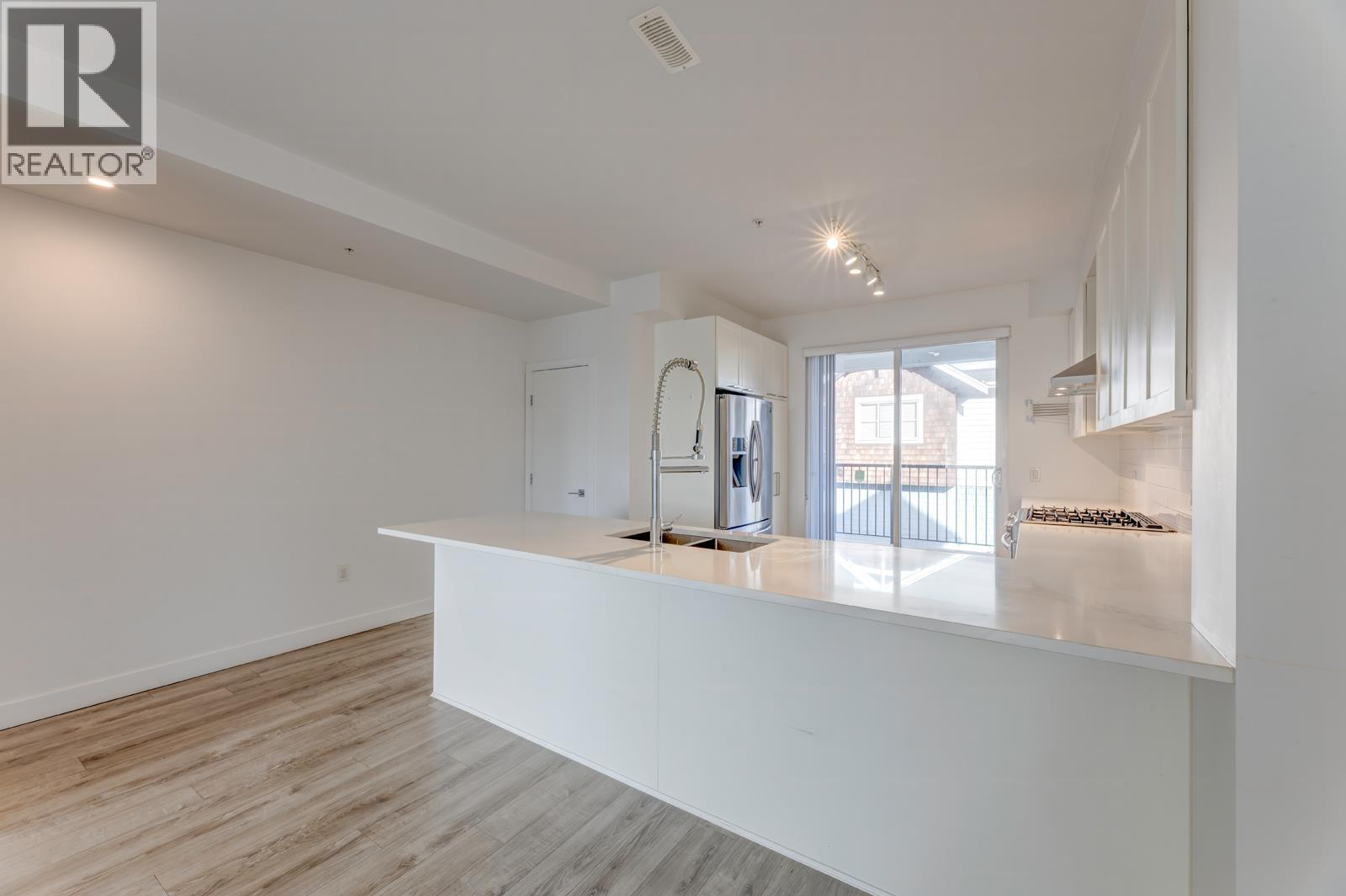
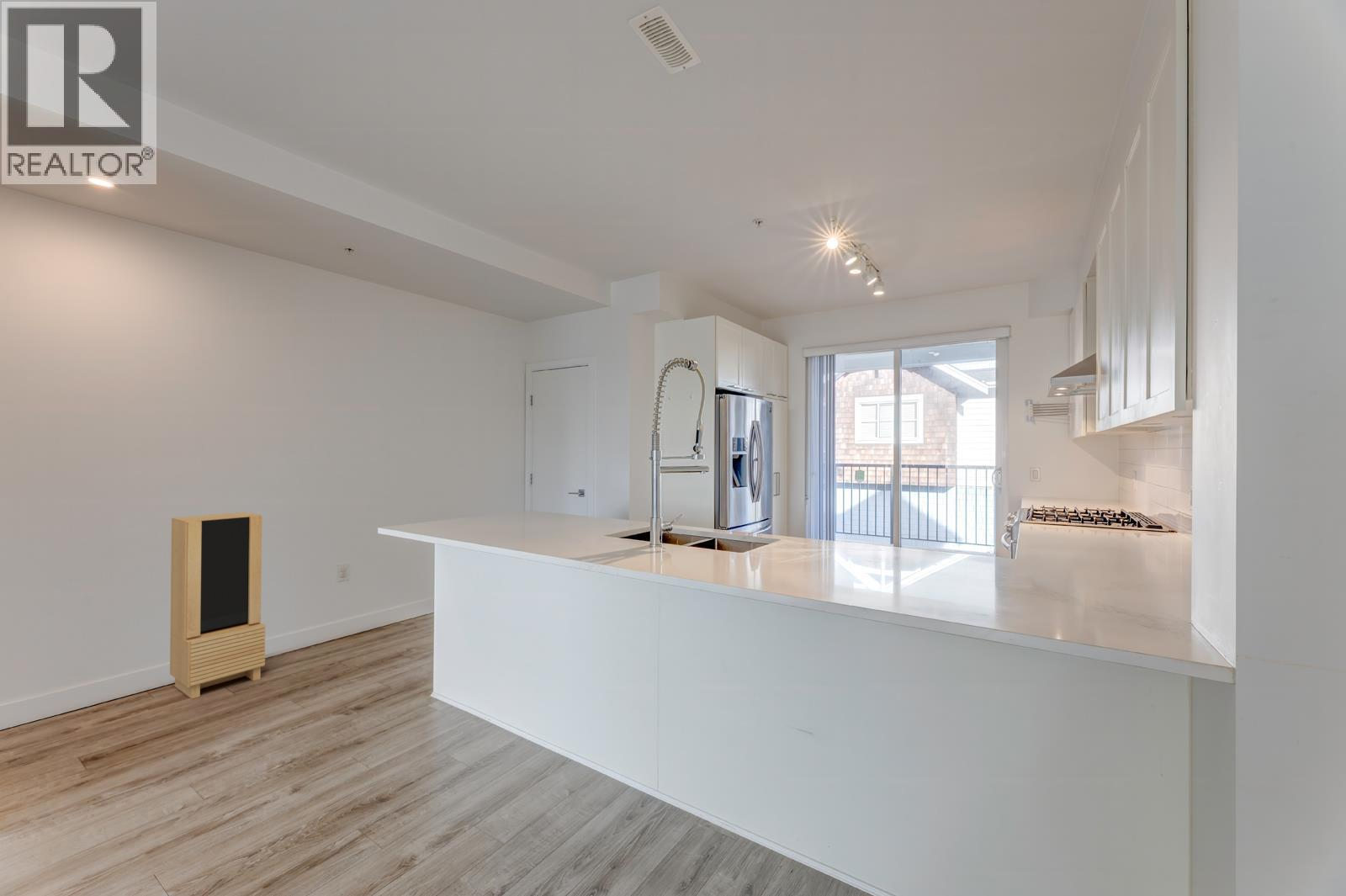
+ storage cabinet [169,512,266,700]
